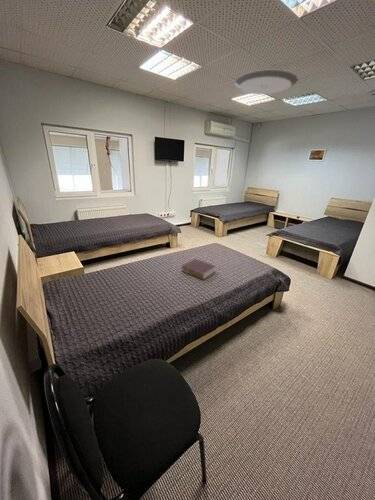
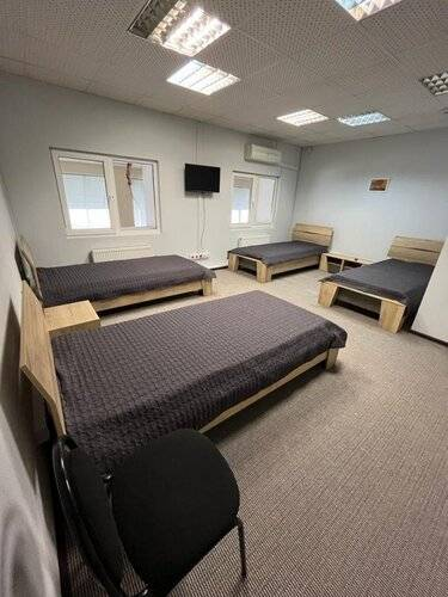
- ceiling light fixture [234,69,299,95]
- book [181,258,216,281]
